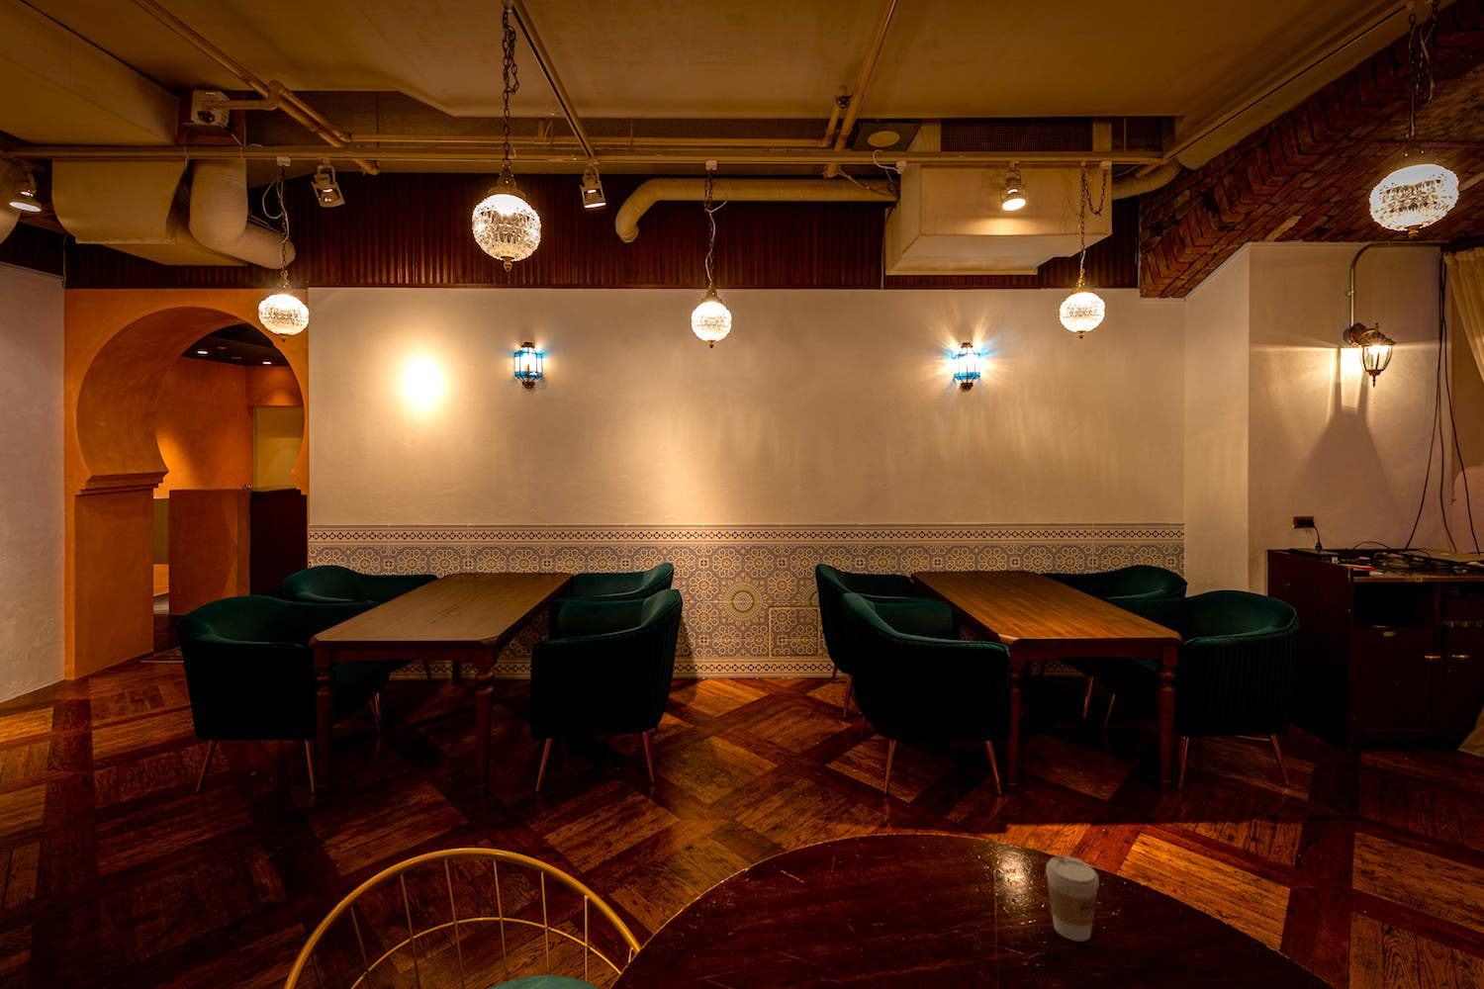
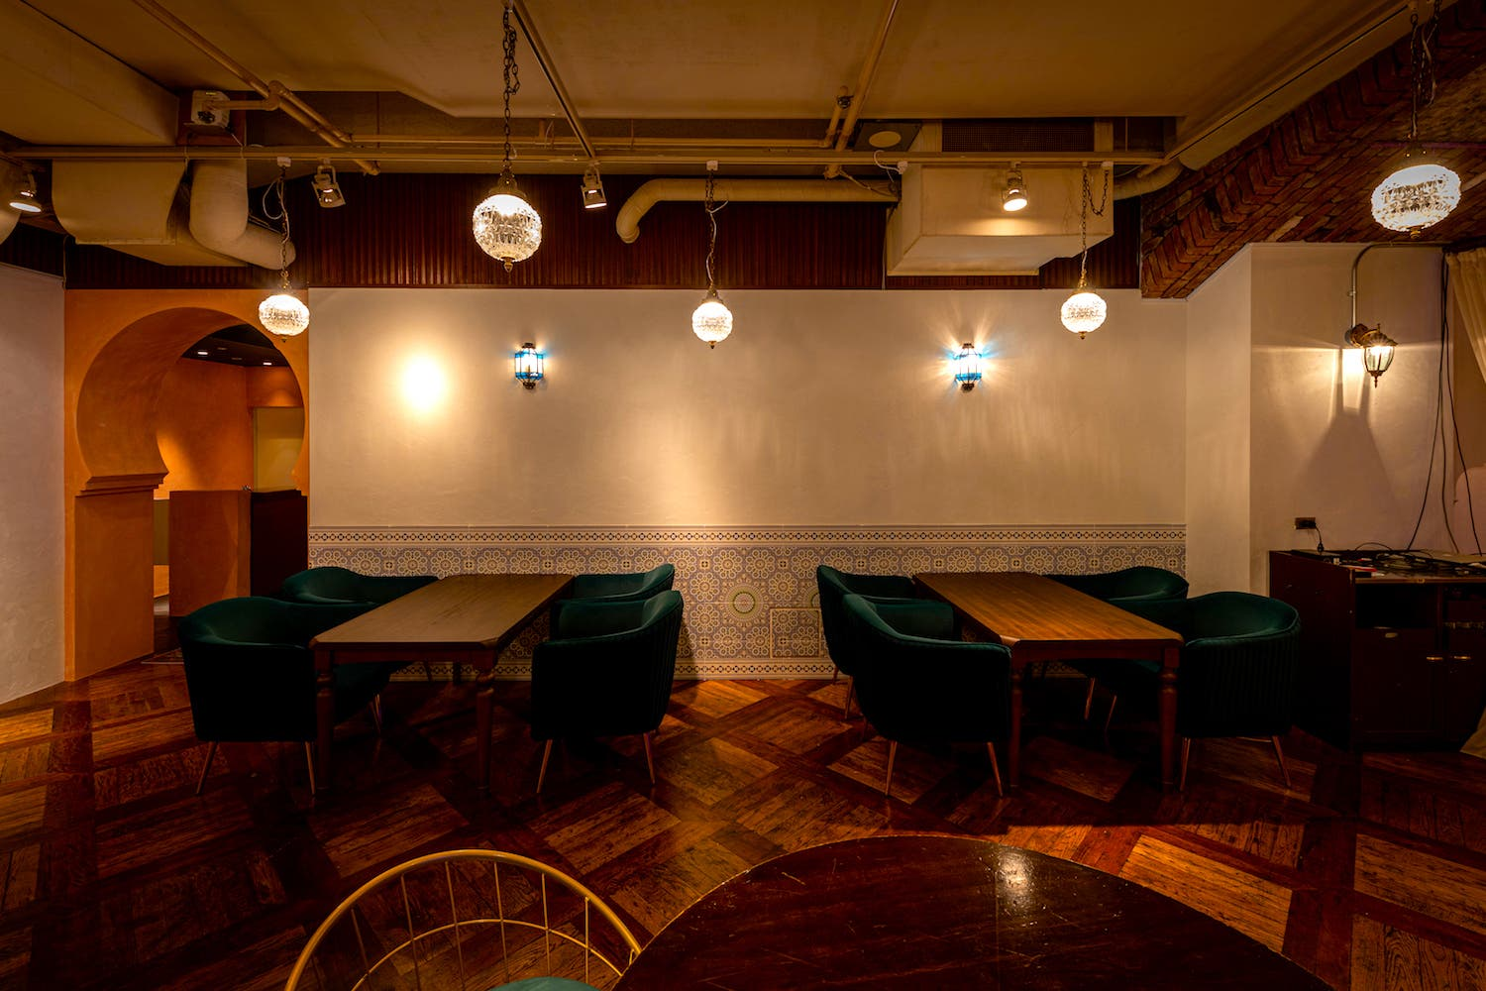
- coffee cup [1045,855,1100,943]
